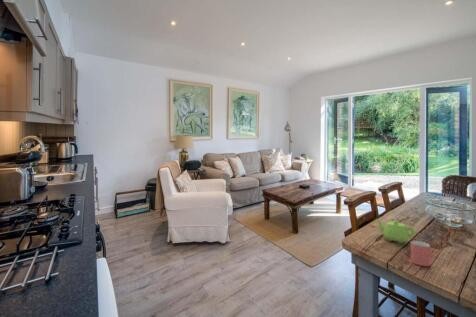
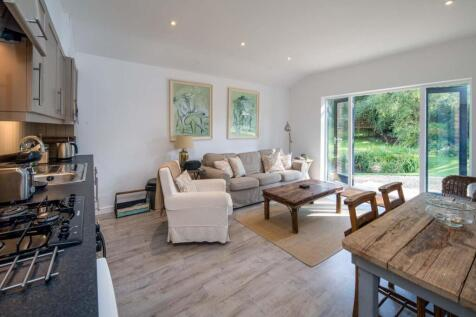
- cup [410,240,440,267]
- teapot [375,218,416,244]
